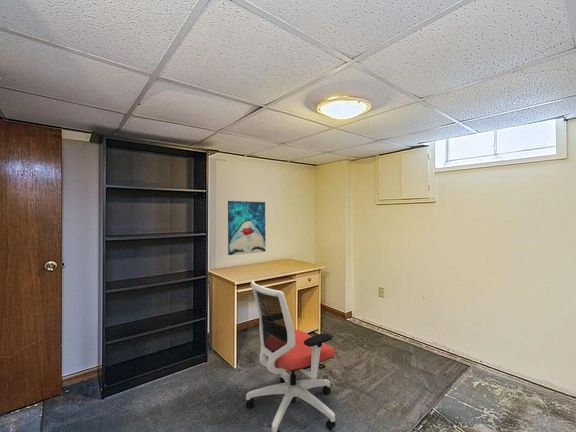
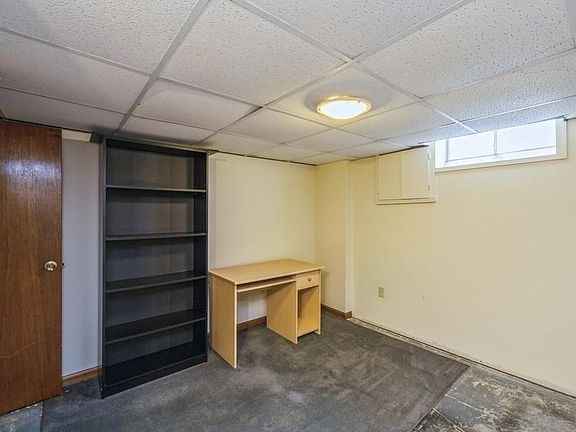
- office chair [245,280,337,432]
- wall art [227,200,267,256]
